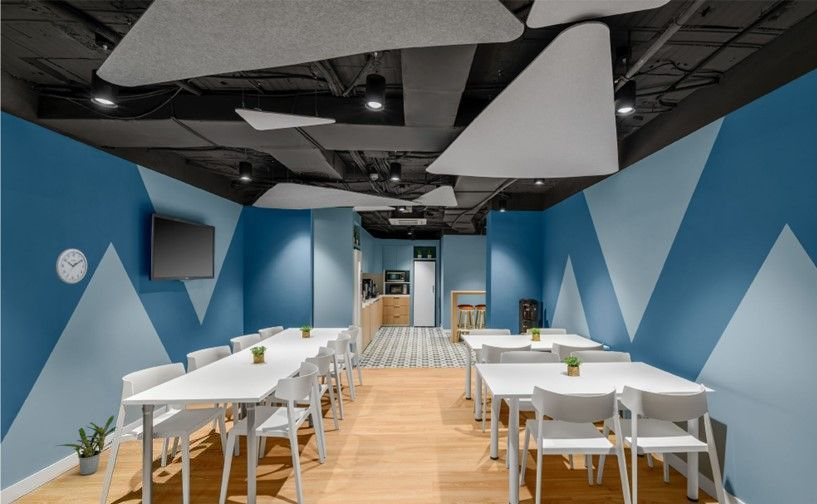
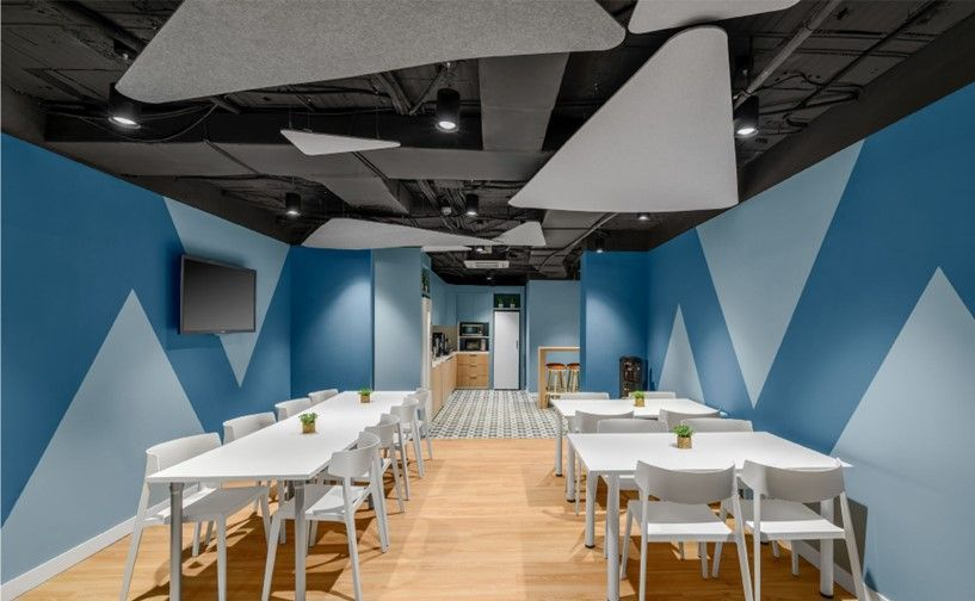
- wall clock [55,248,88,285]
- potted plant [56,415,117,476]
